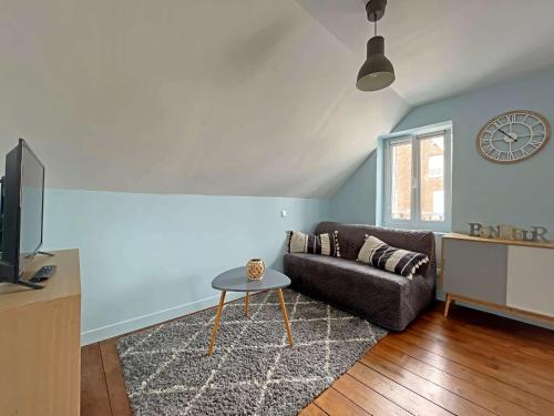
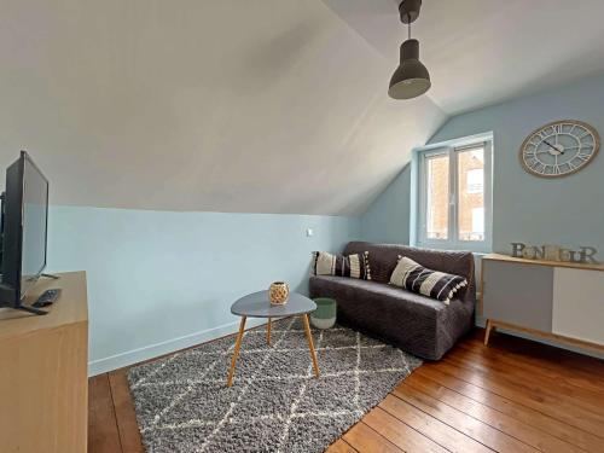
+ planter [309,297,337,330]
